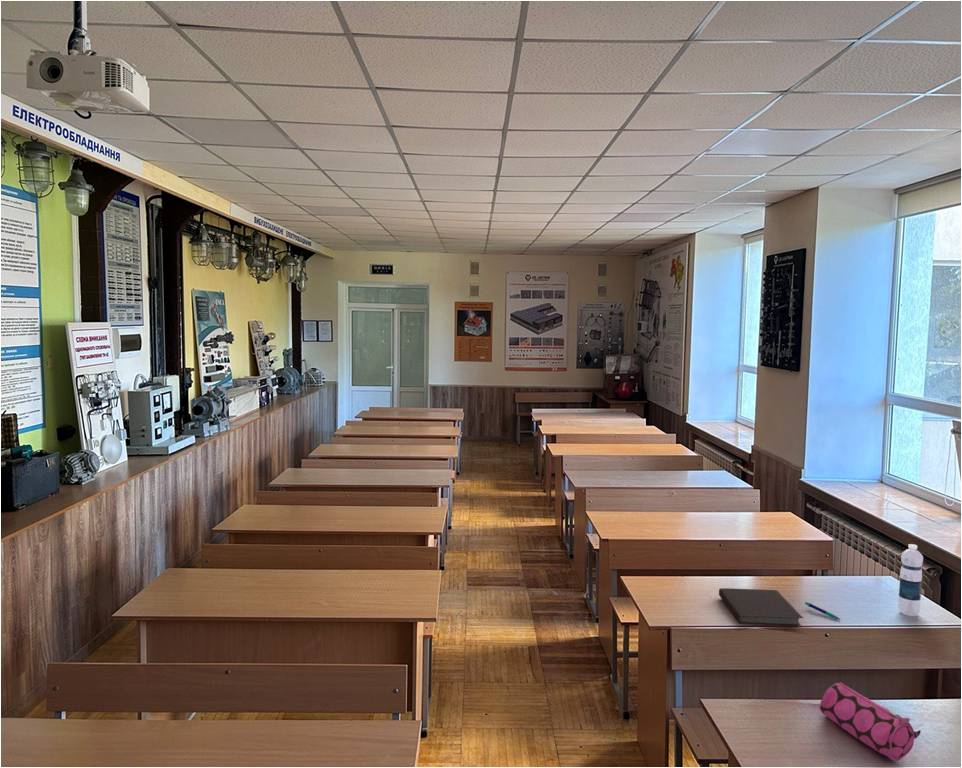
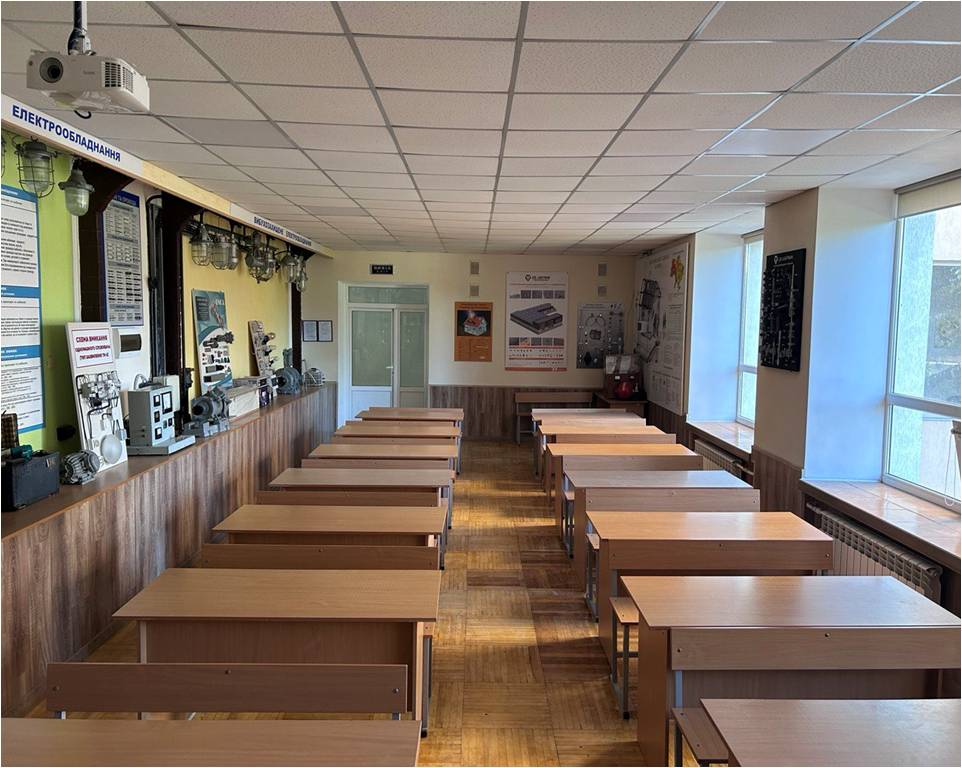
- pencil case [819,682,922,762]
- water bottle [897,543,924,617]
- notebook [718,587,804,626]
- pen [804,601,841,621]
